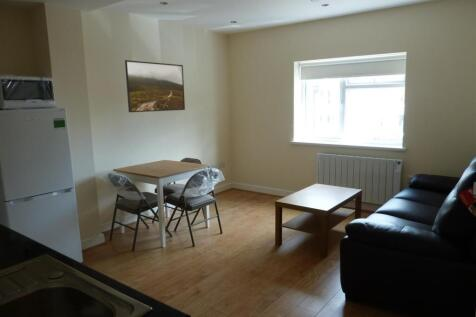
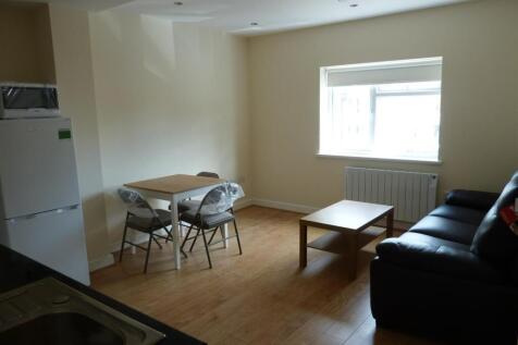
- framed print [124,59,186,113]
